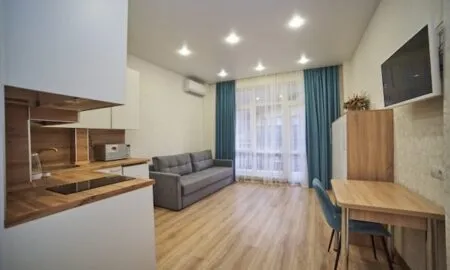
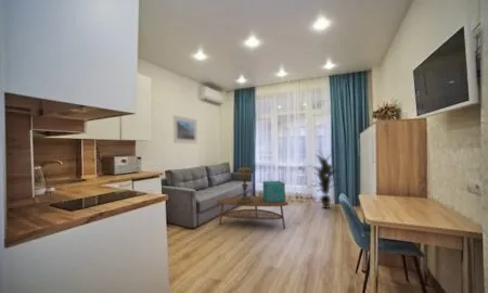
+ indoor plant [305,150,341,209]
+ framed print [172,114,198,144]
+ decorative cube [262,180,286,202]
+ coffee table [216,195,290,230]
+ decorative urn [236,162,254,204]
